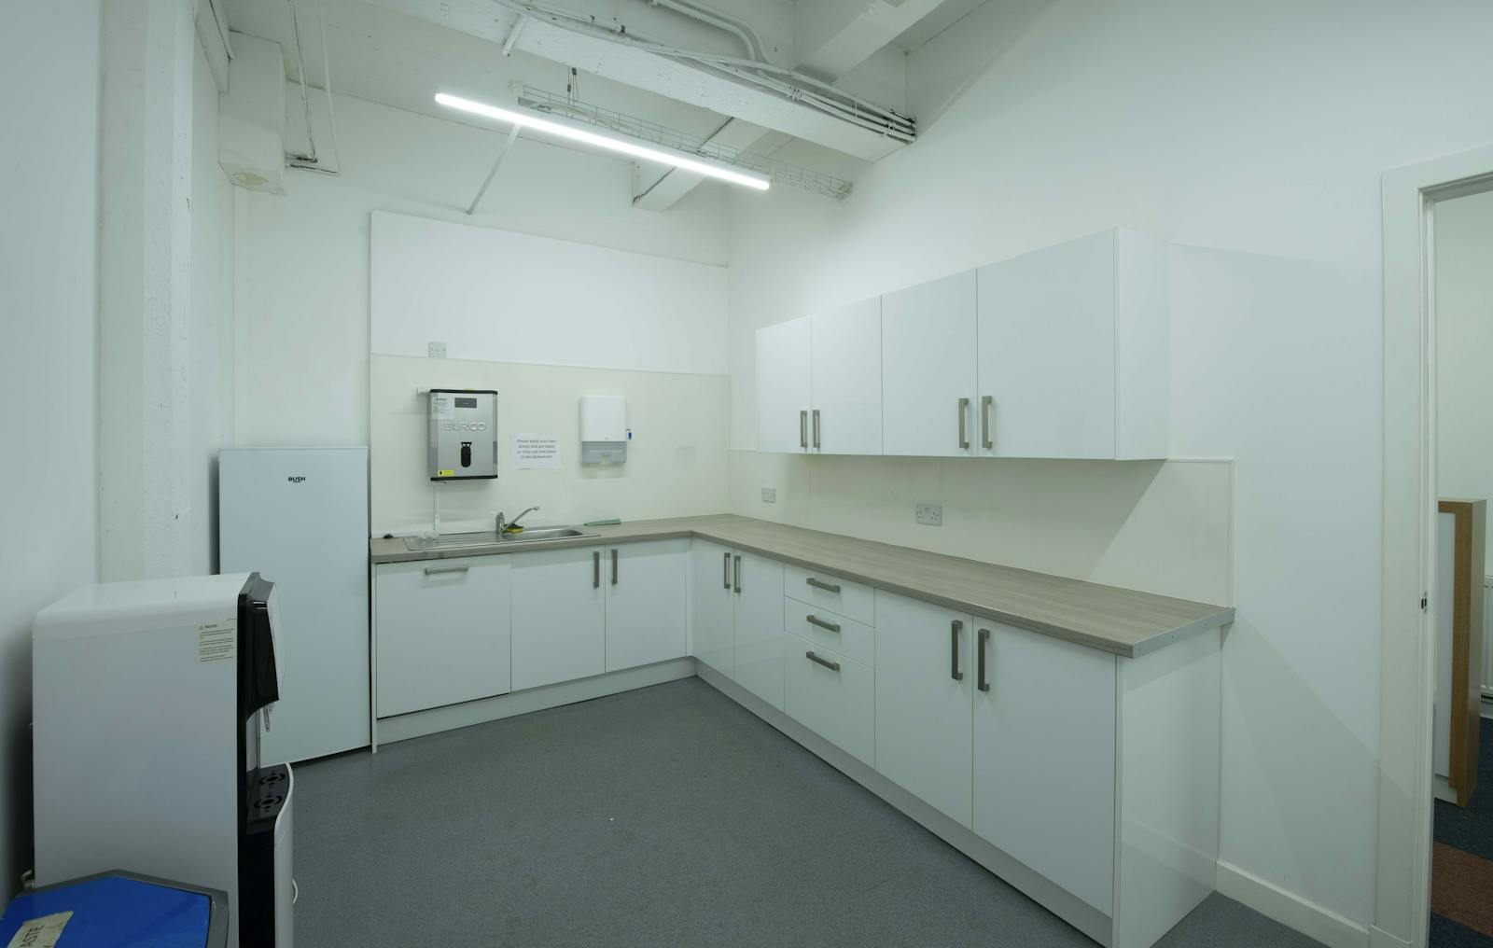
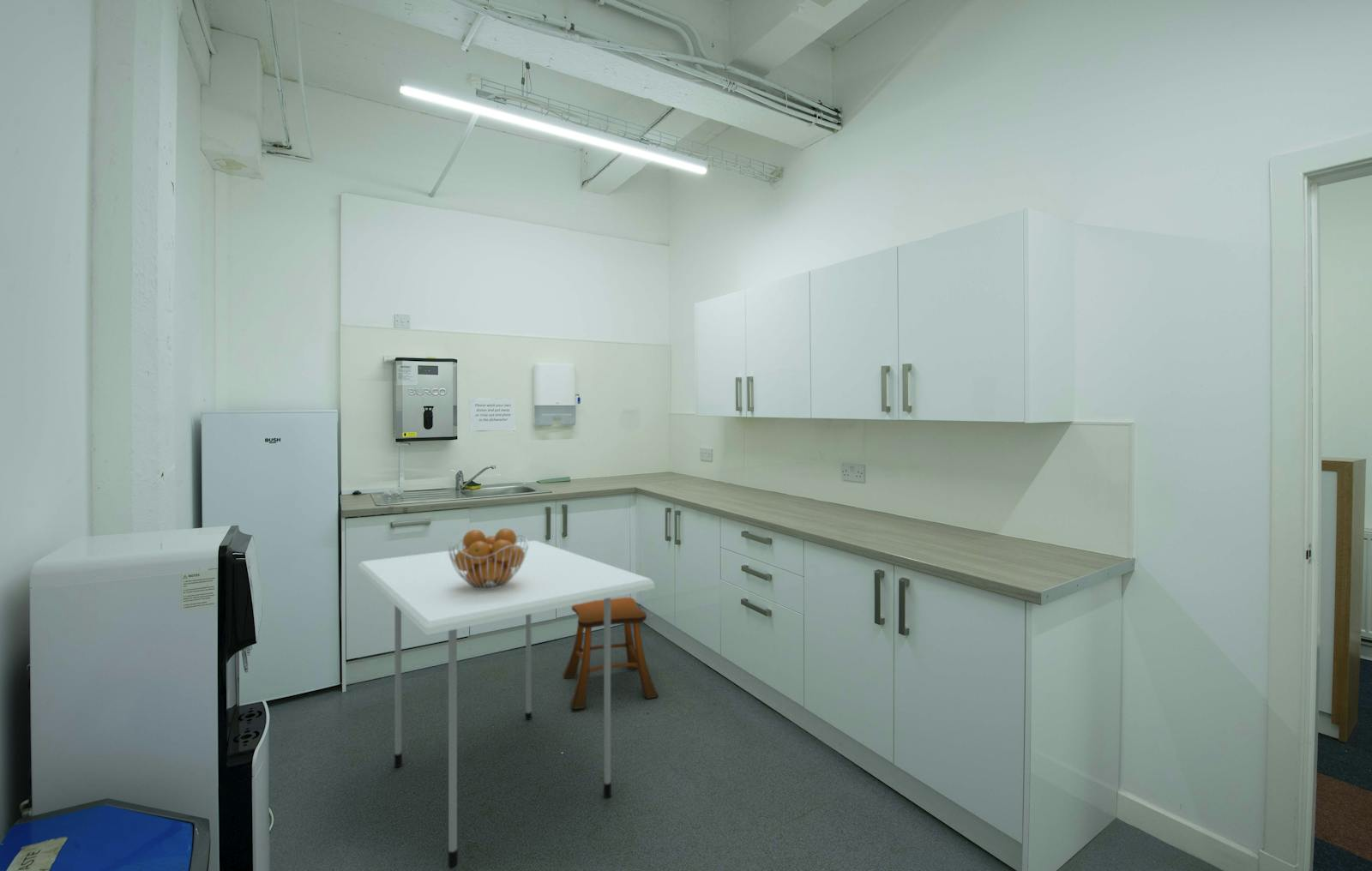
+ stool [562,597,659,710]
+ dining table [358,539,655,870]
+ fruit basket [447,527,528,591]
